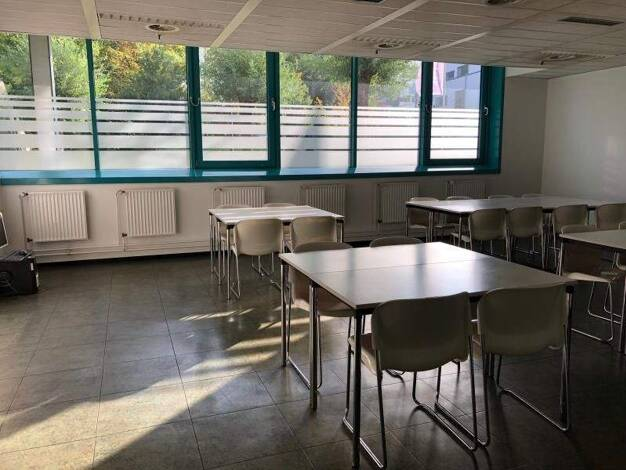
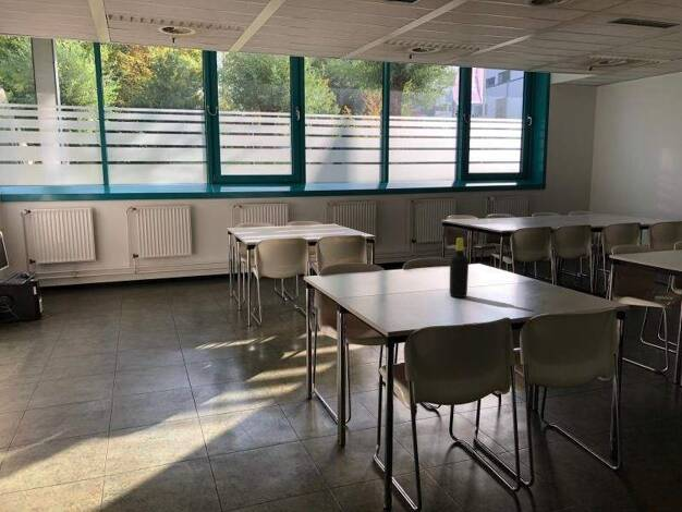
+ bottle [449,237,470,298]
